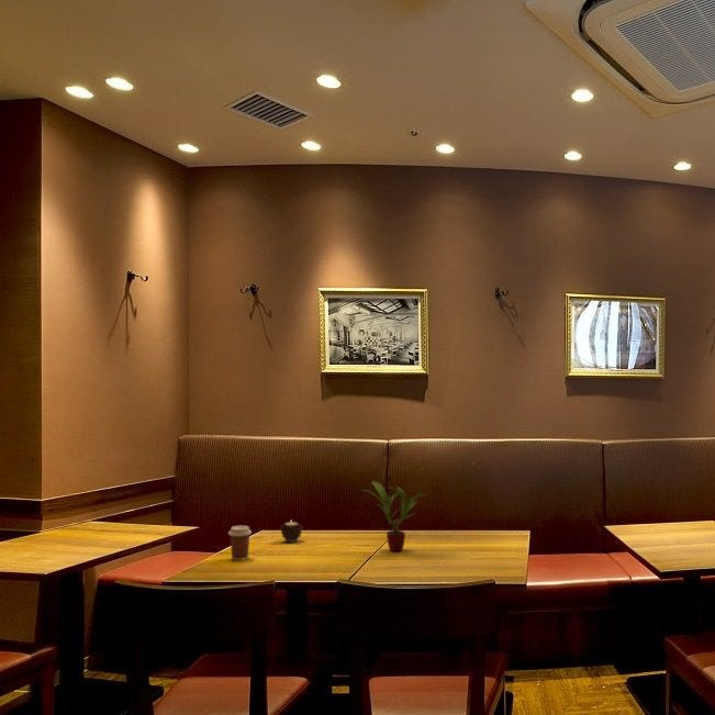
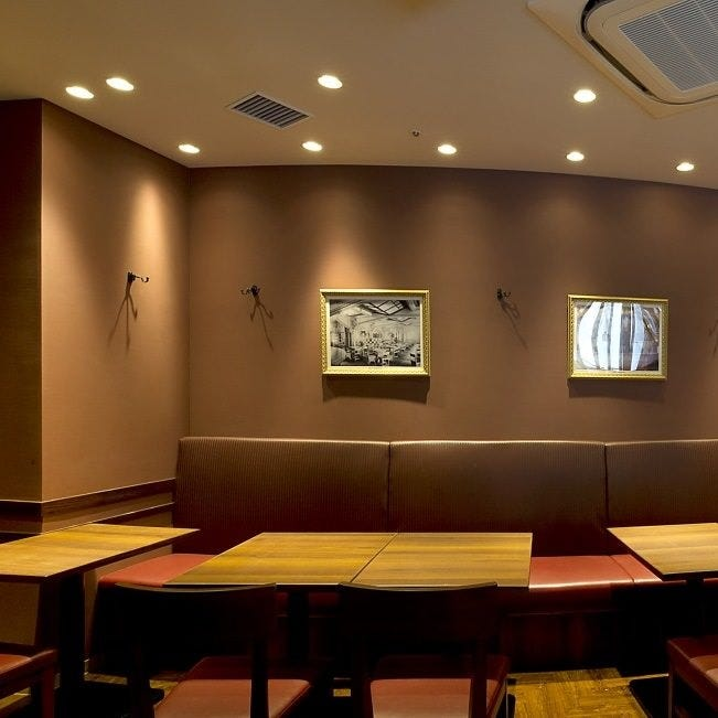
- potted plant [358,480,428,552]
- coffee cup [227,525,253,561]
- candle [279,521,304,543]
